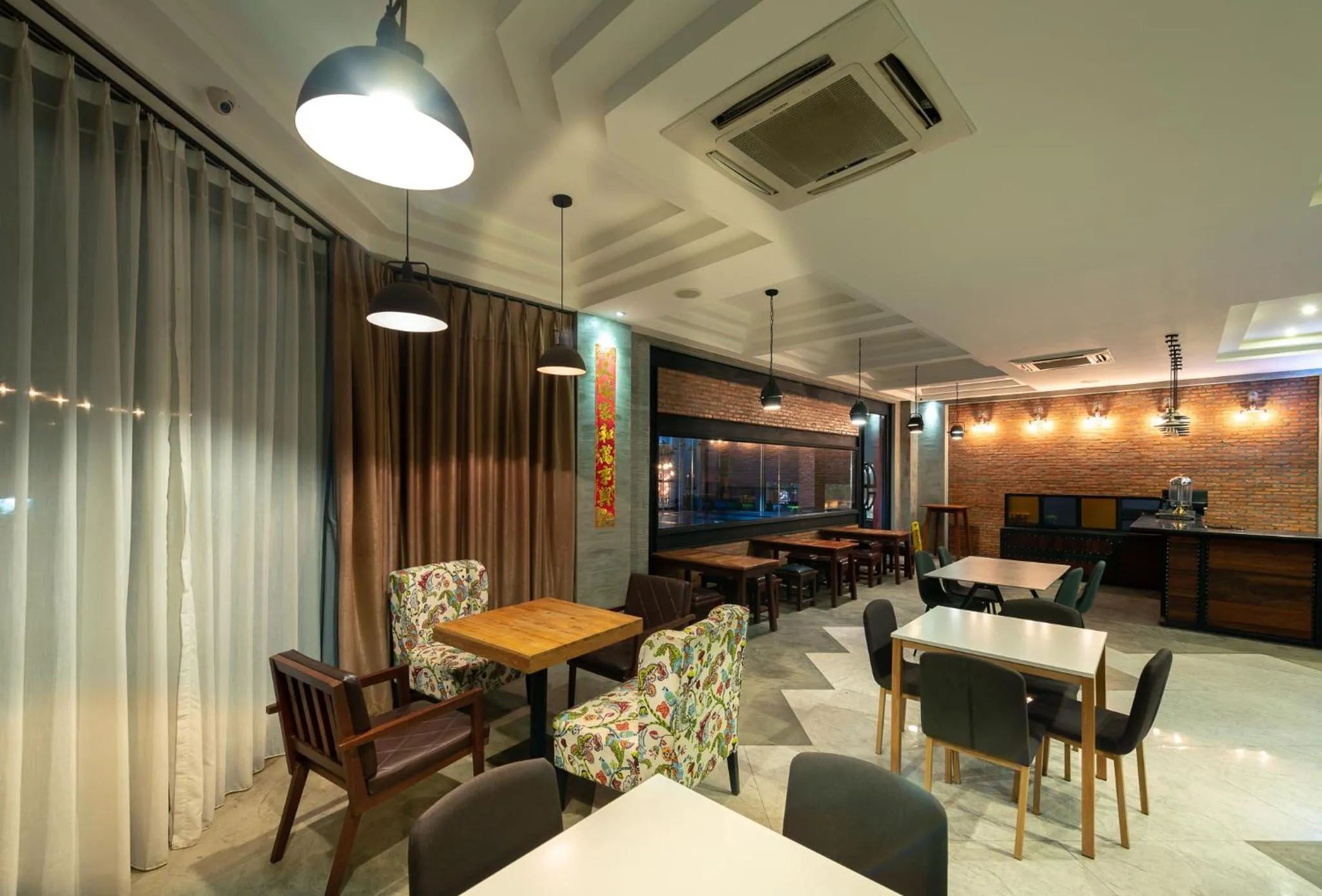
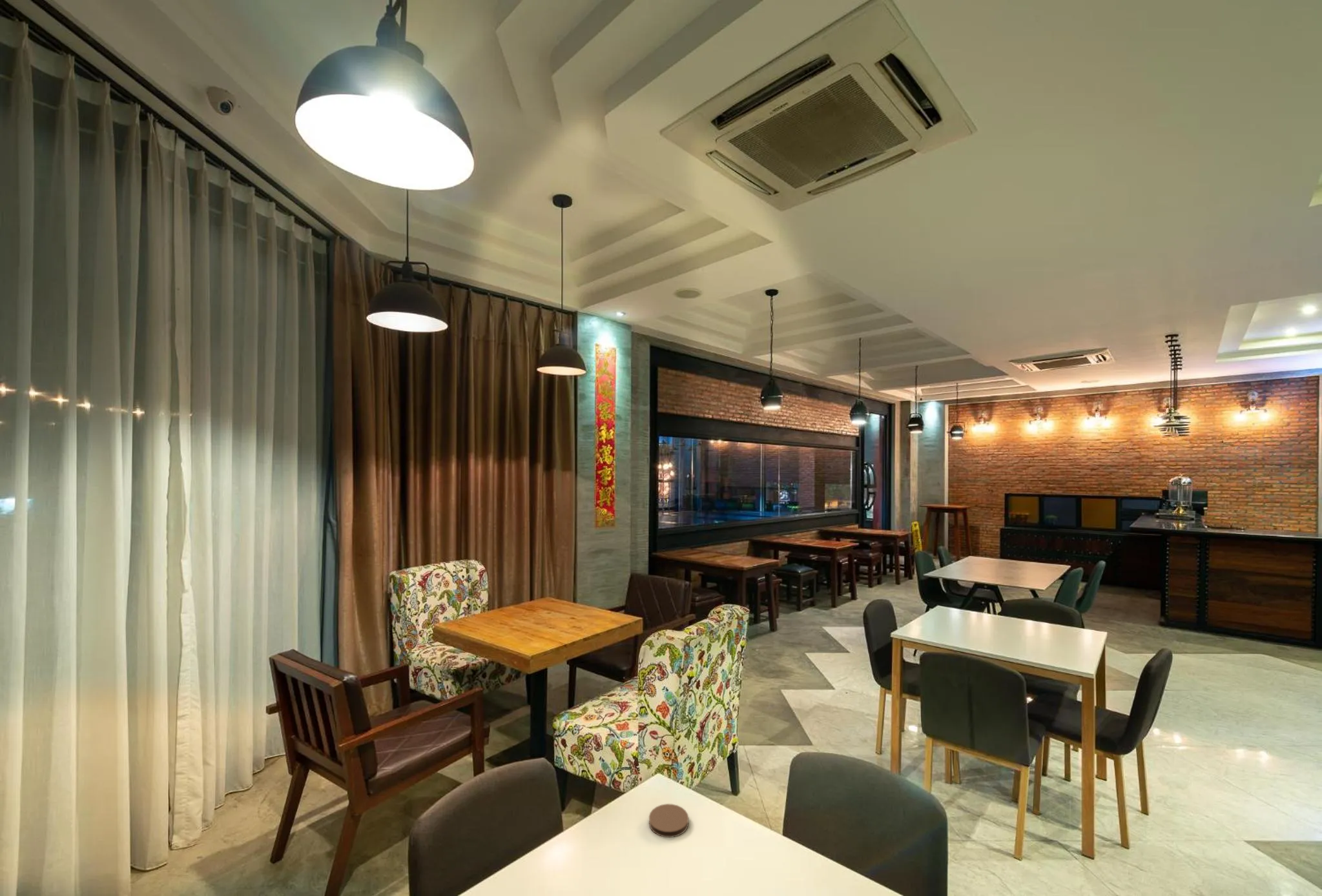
+ coaster [648,803,689,838]
